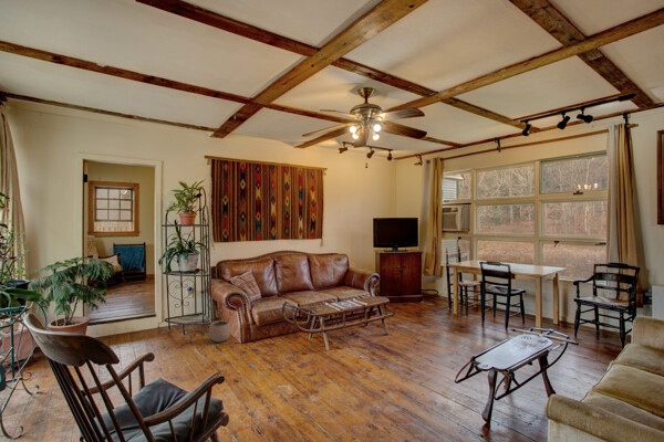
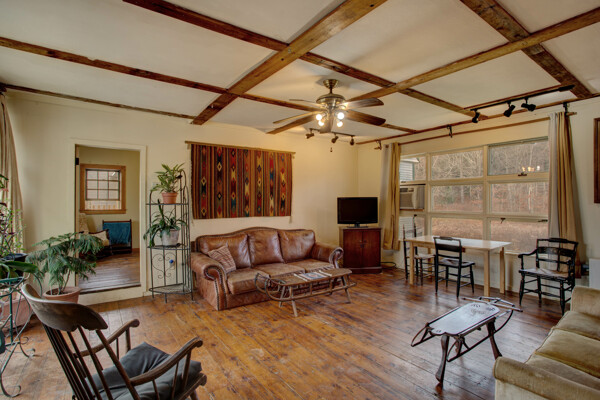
- plant pot [208,315,232,343]
